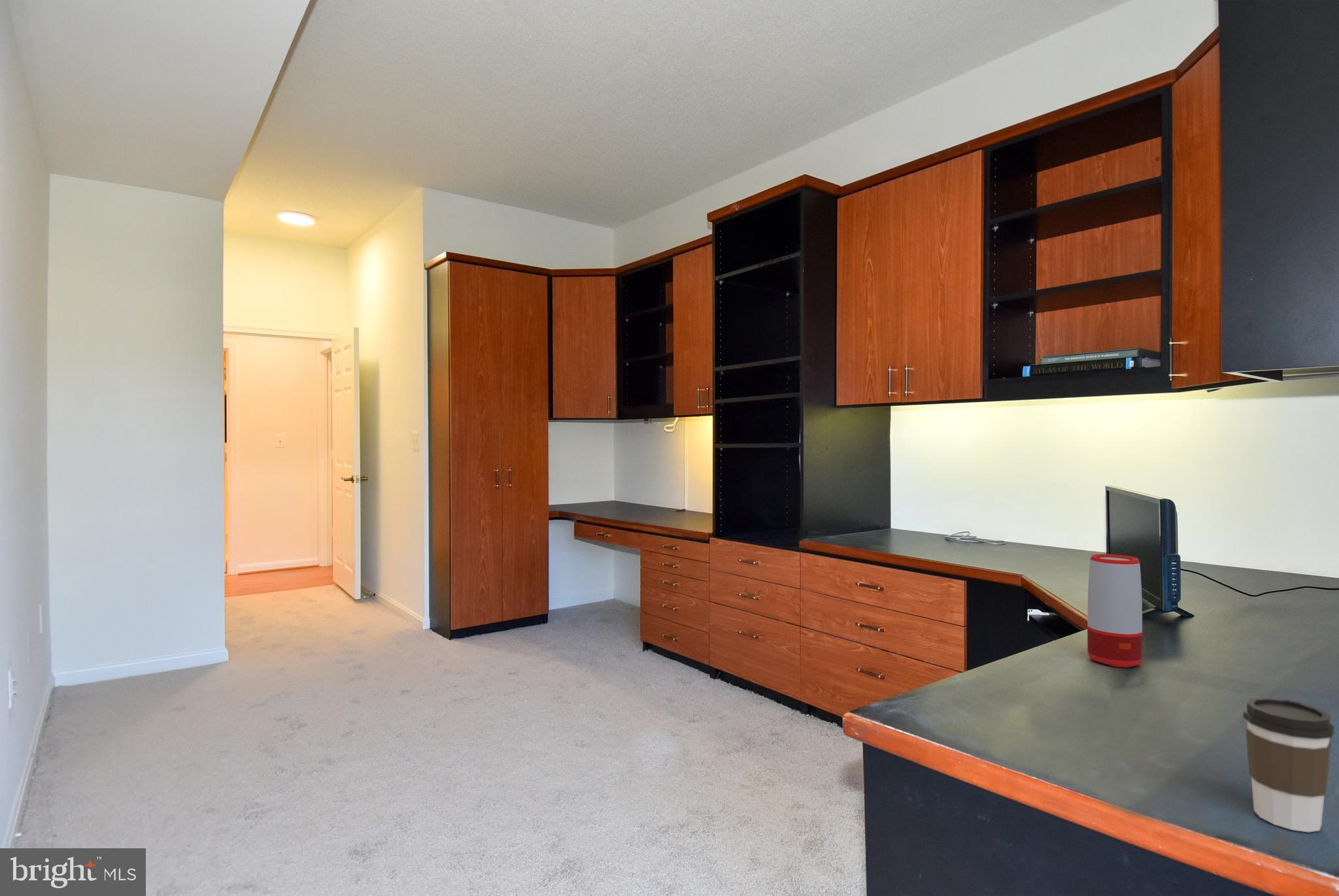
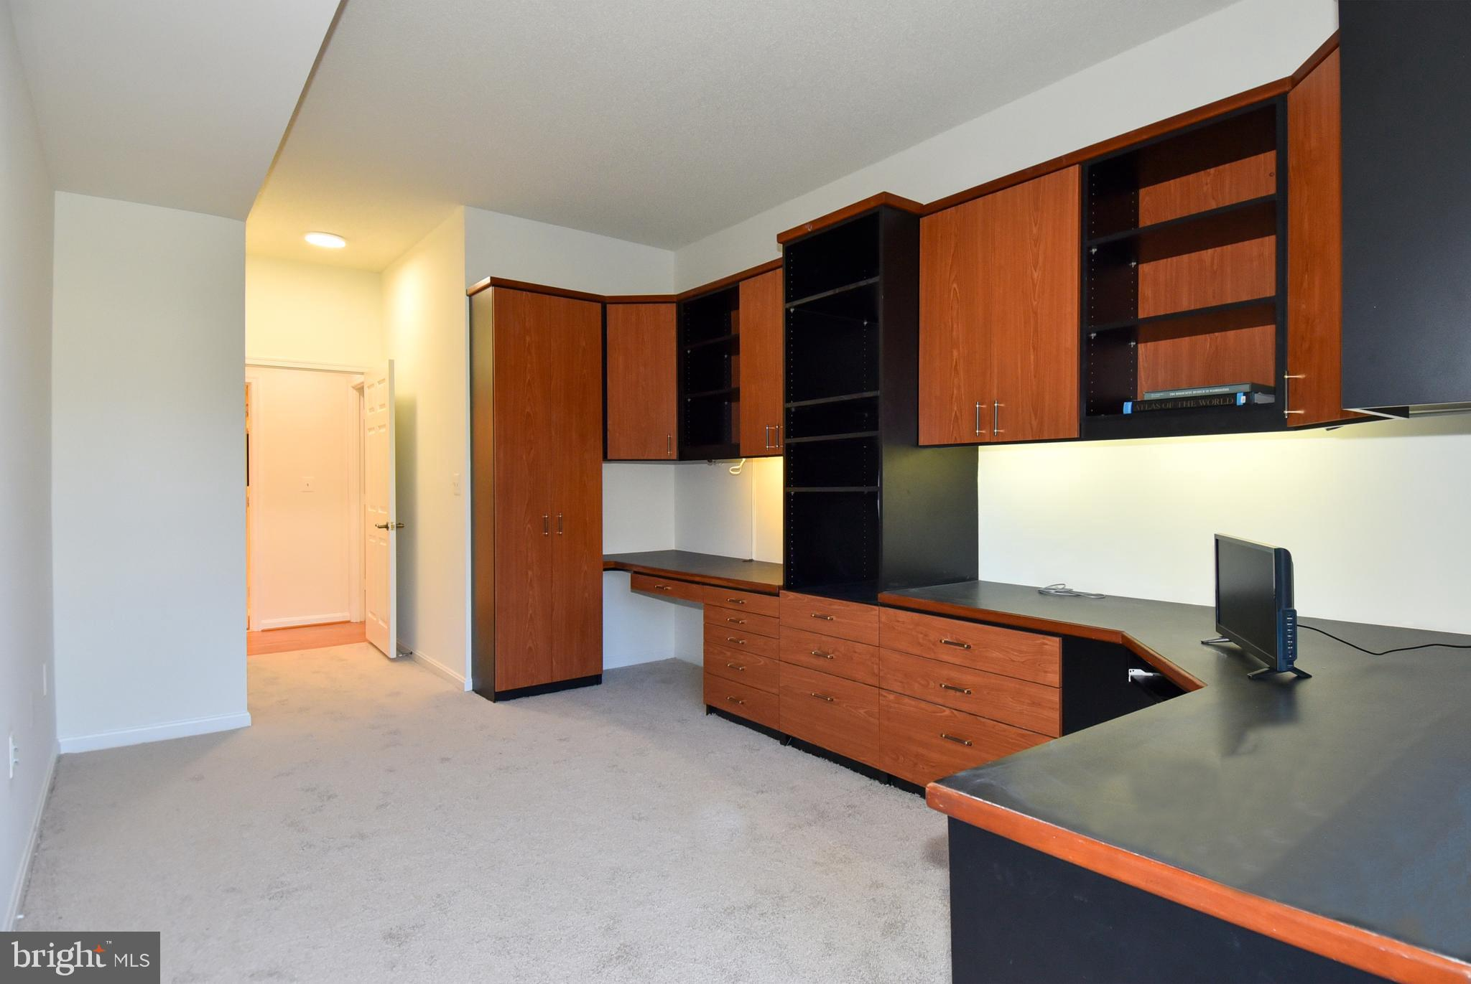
- speaker [1087,554,1143,668]
- coffee cup [1242,697,1335,833]
